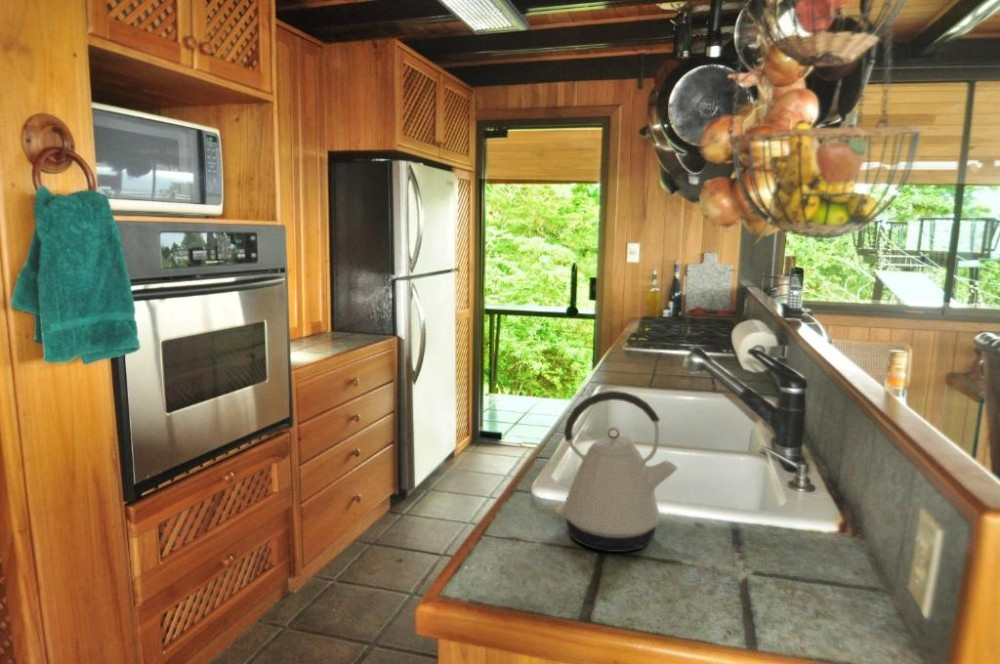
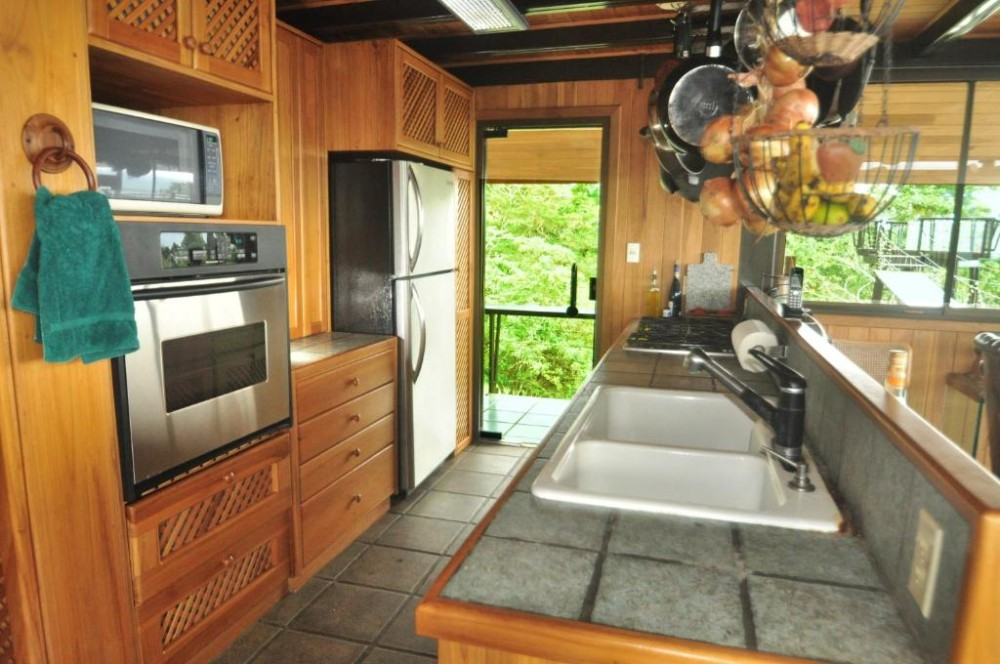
- kettle [554,390,679,553]
